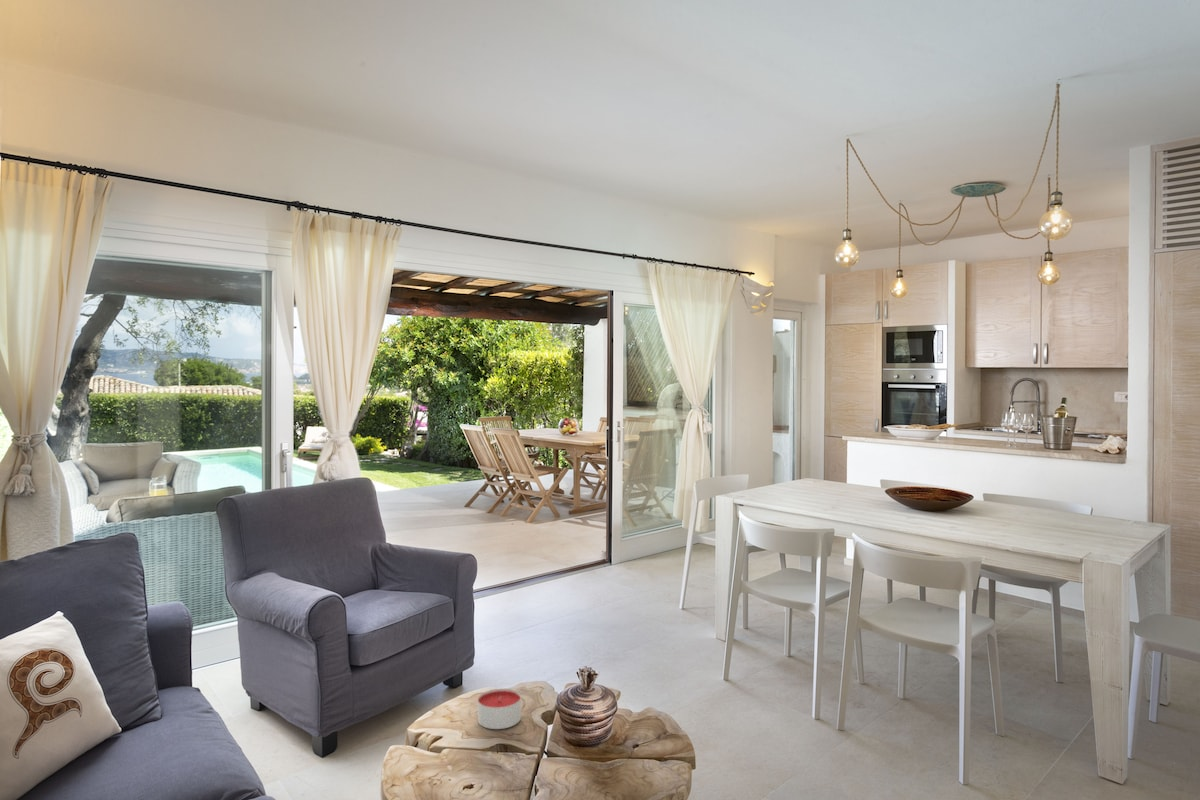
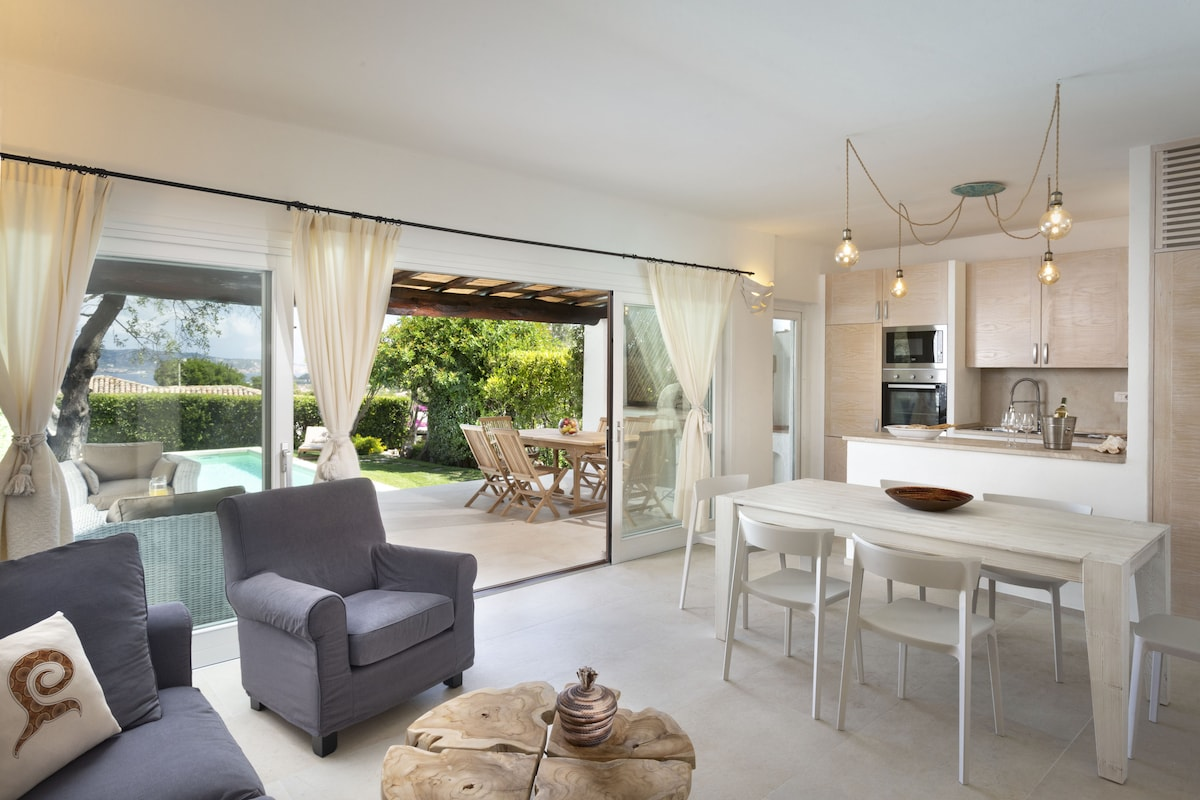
- candle [477,688,522,730]
